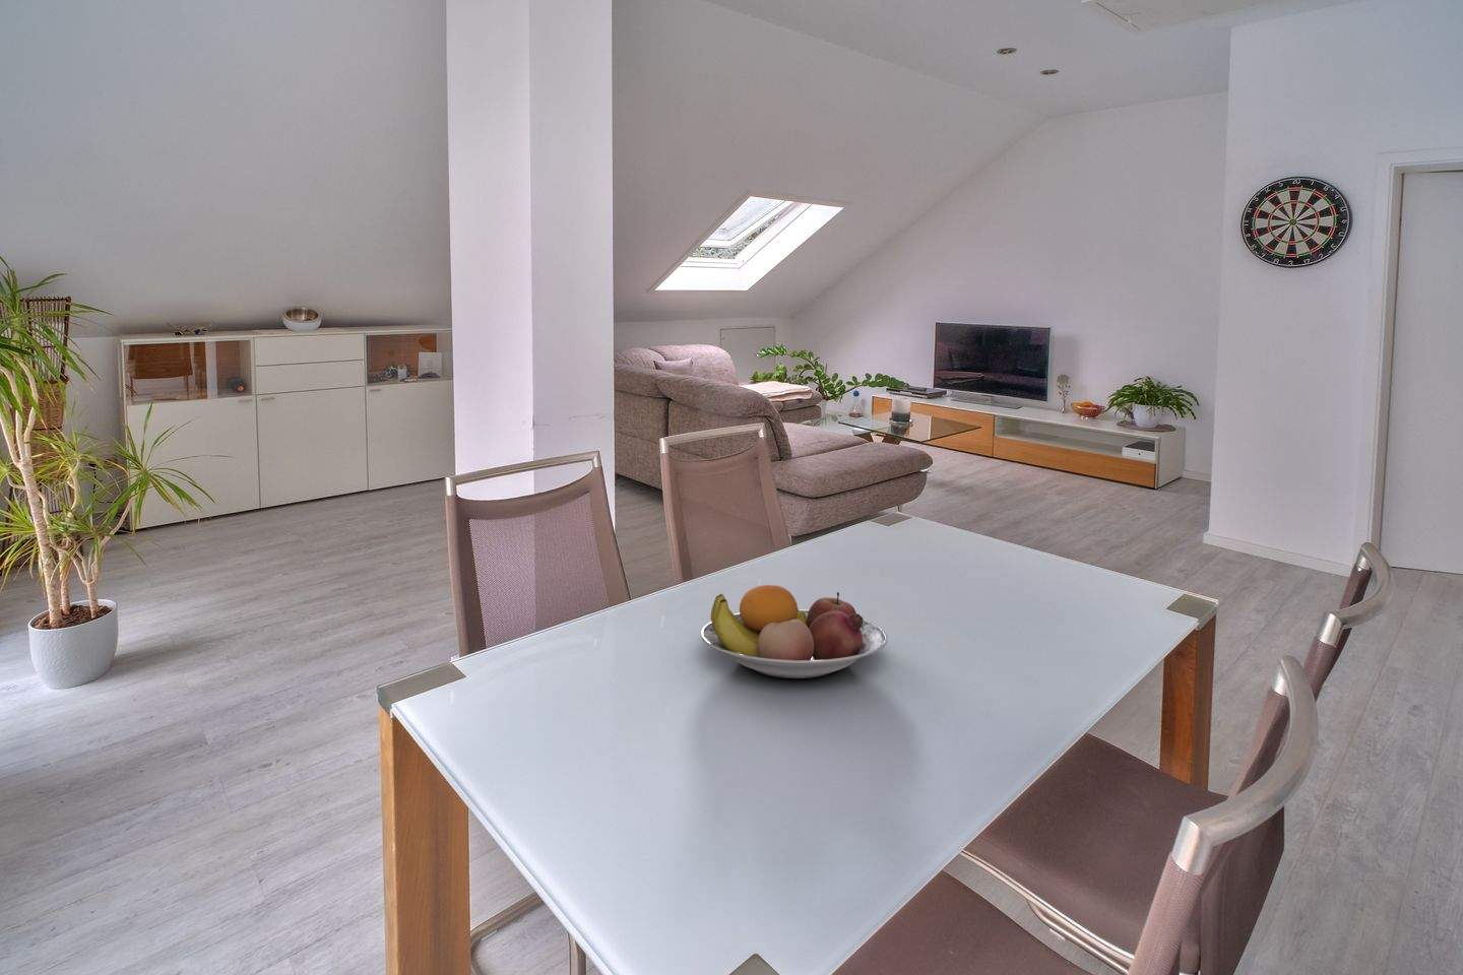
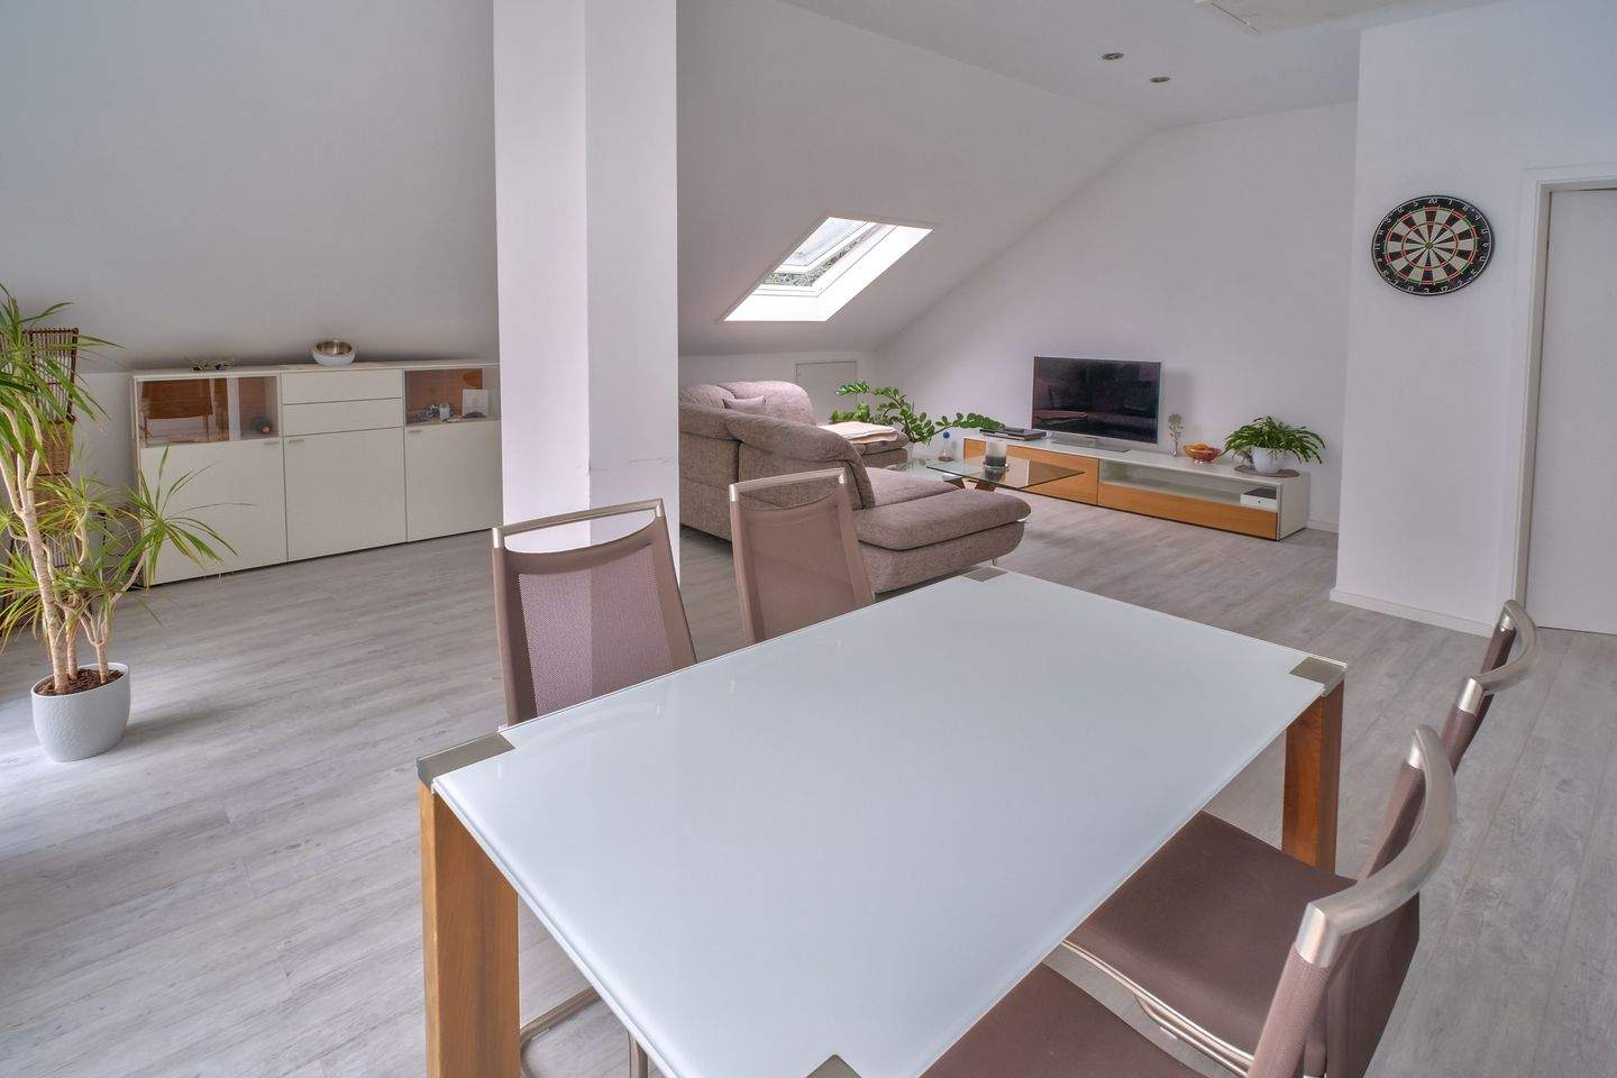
- fruit bowl [700,584,889,679]
